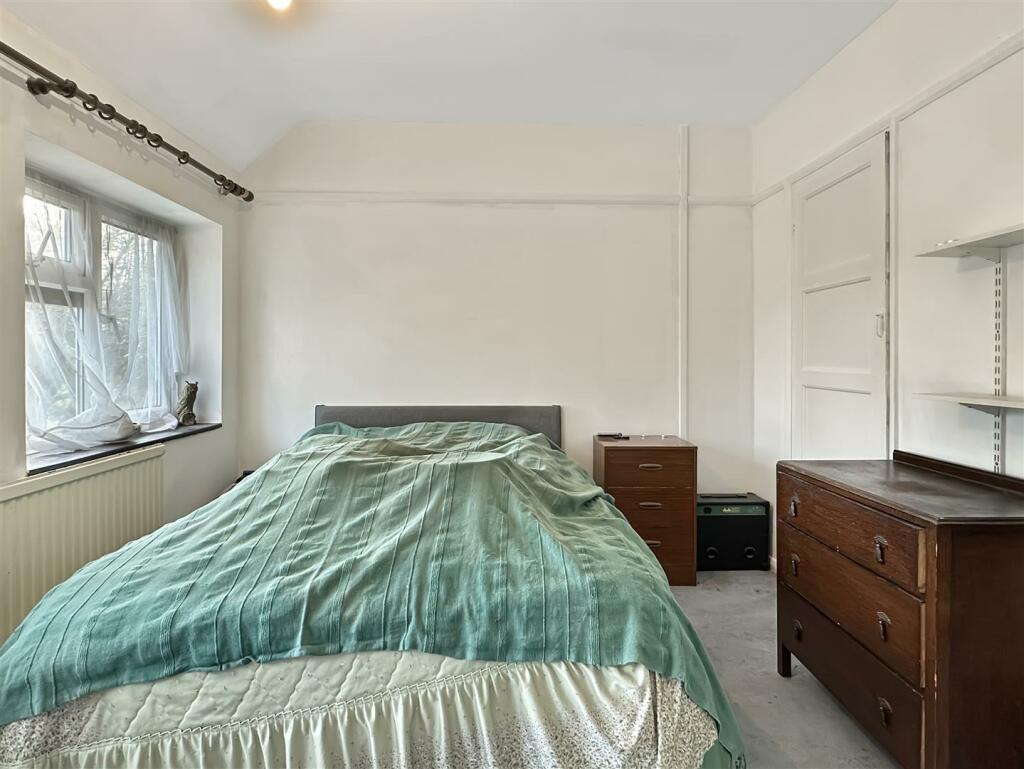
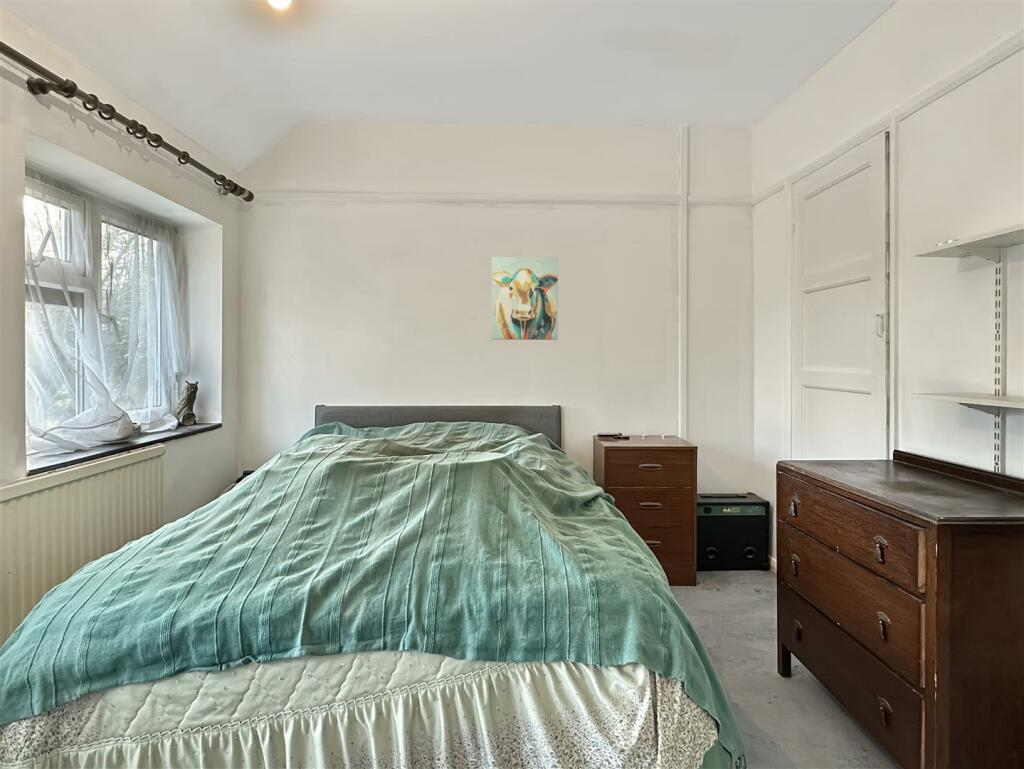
+ wall art [491,256,559,341]
